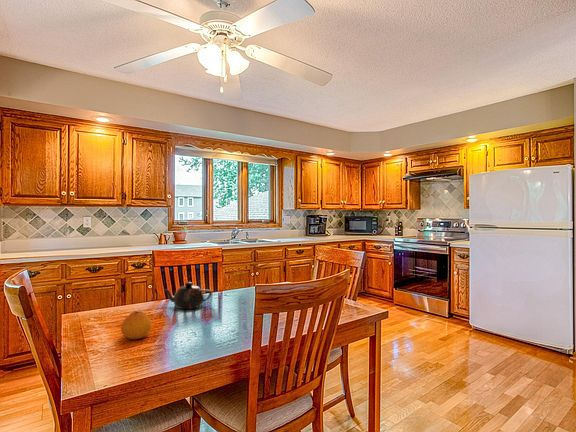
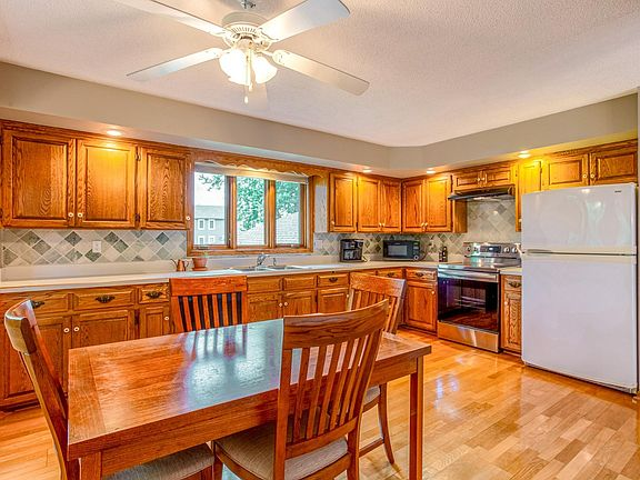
- teapot [162,281,213,310]
- fruit [120,310,152,340]
